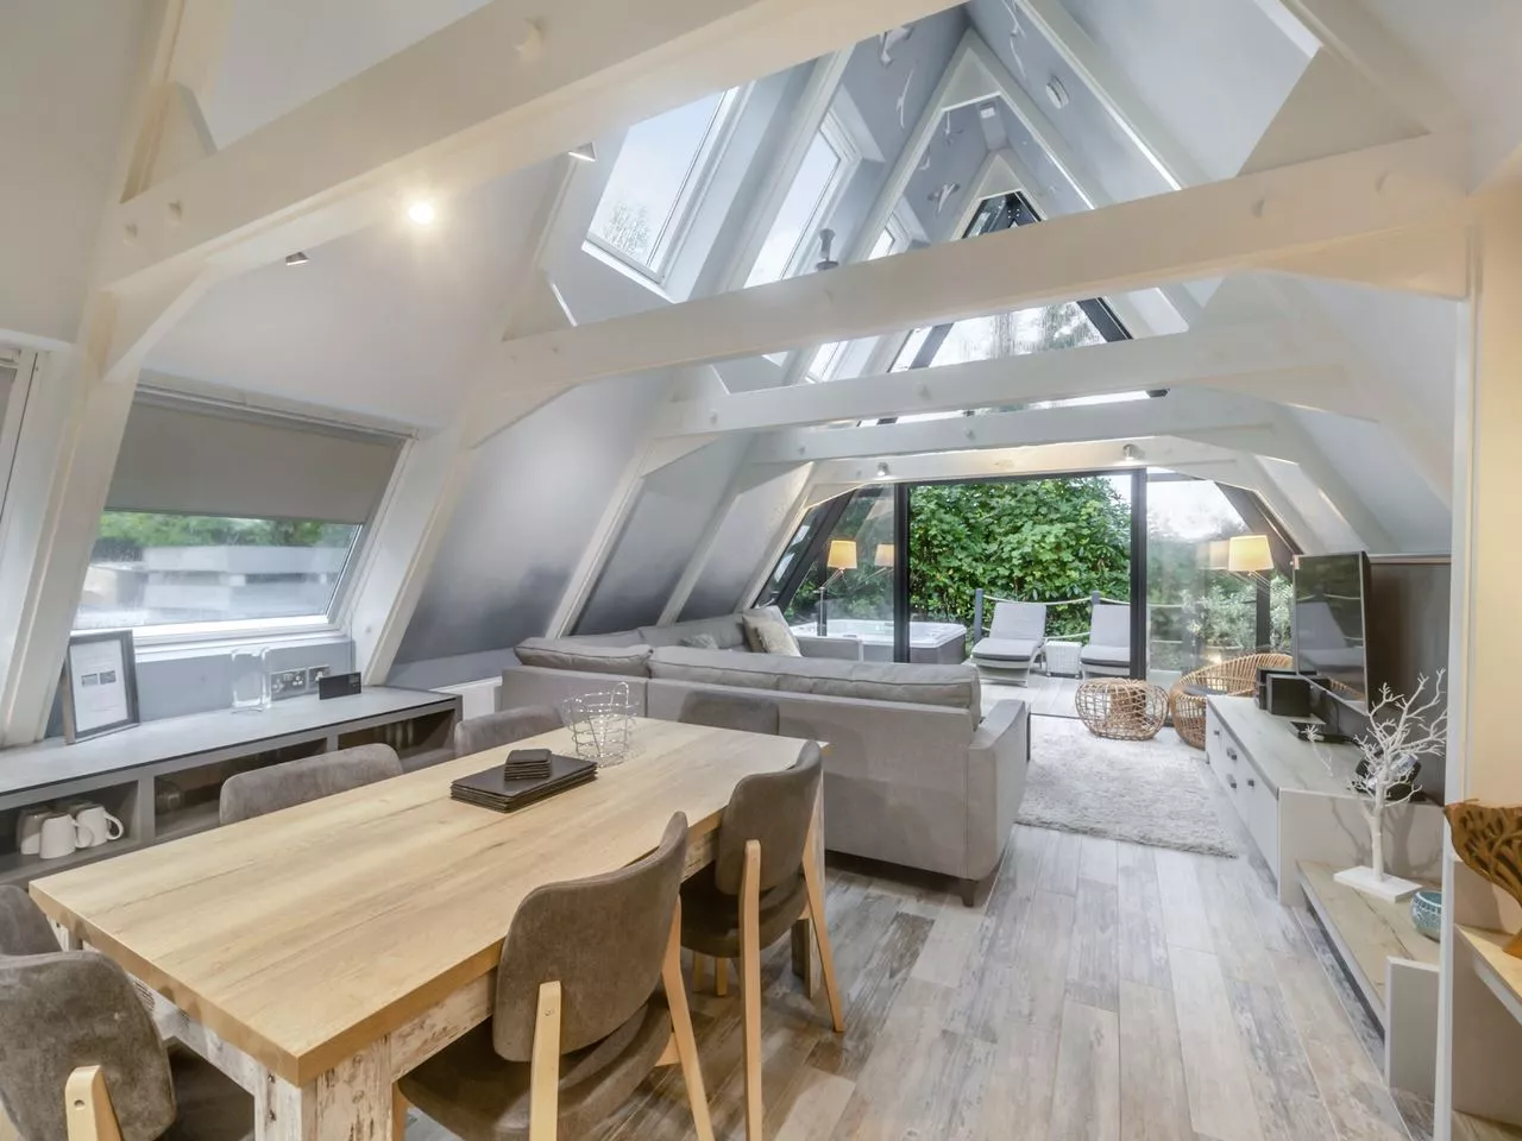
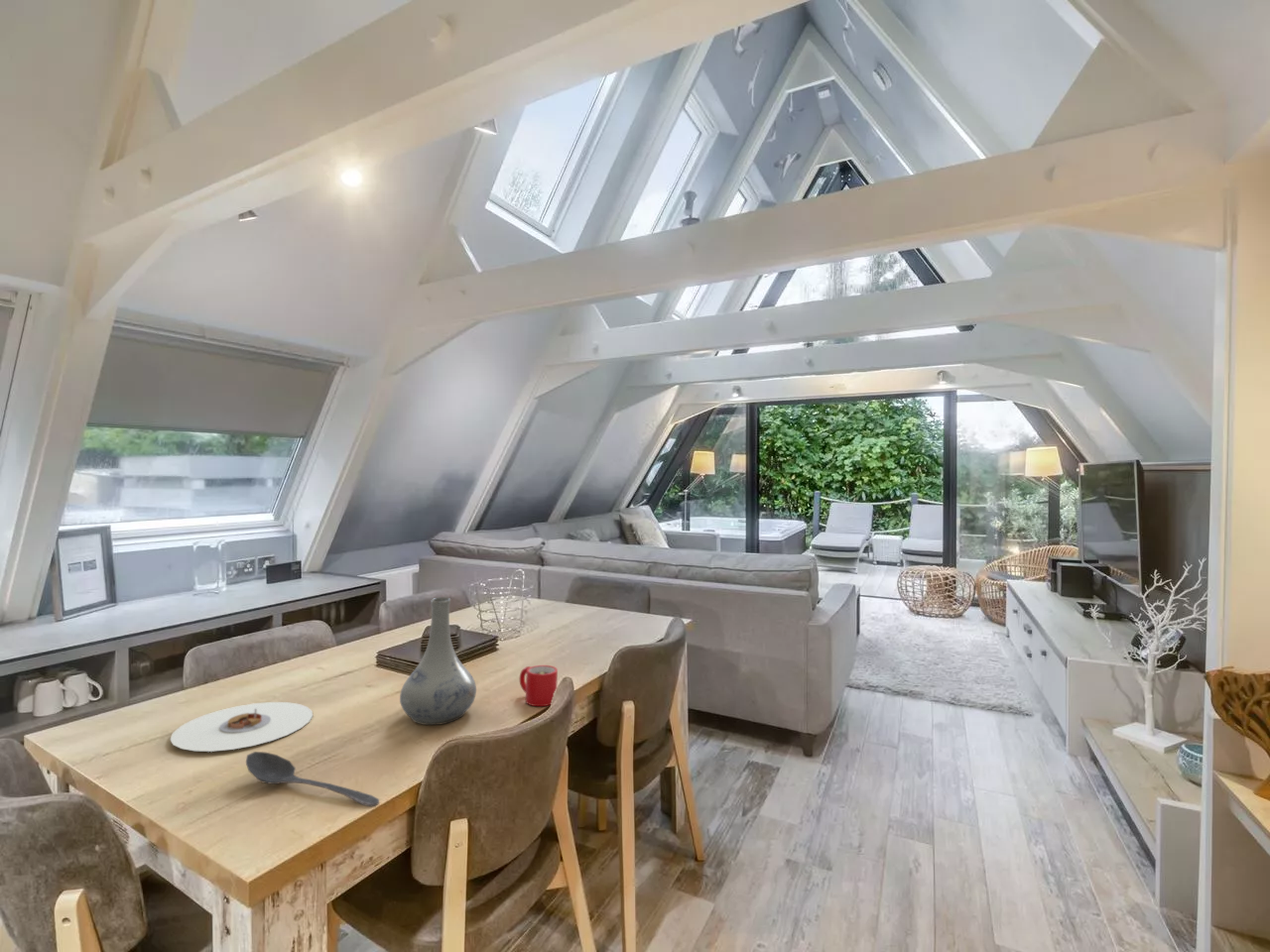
+ plate [169,701,314,753]
+ vase [399,596,477,726]
+ mug [519,664,559,707]
+ stirrer [245,751,380,808]
